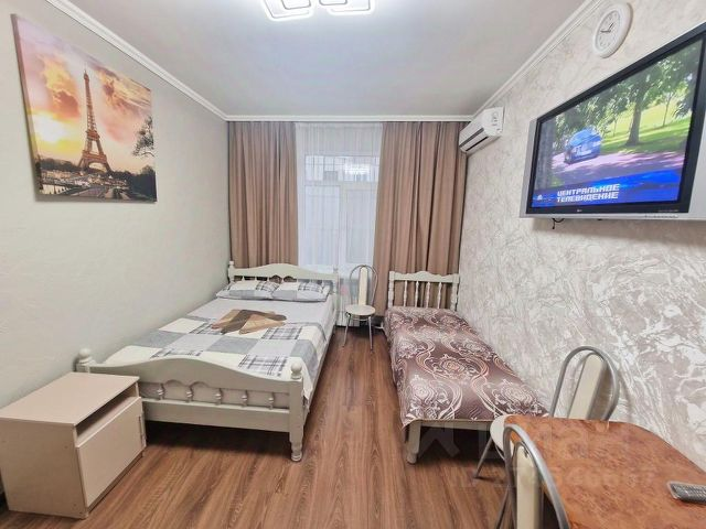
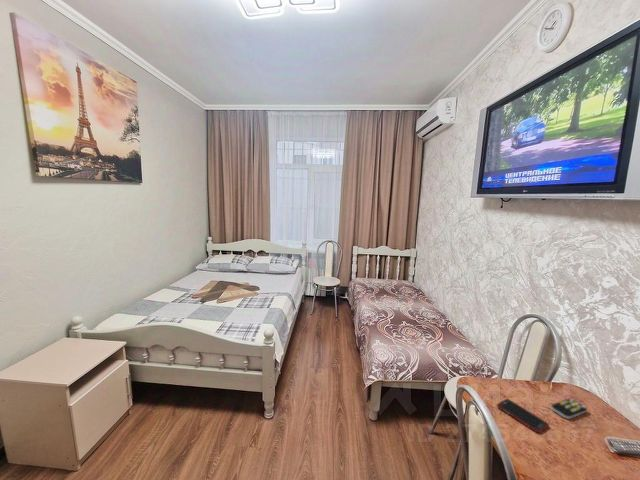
+ remote control [550,398,588,420]
+ cell phone [496,398,550,434]
